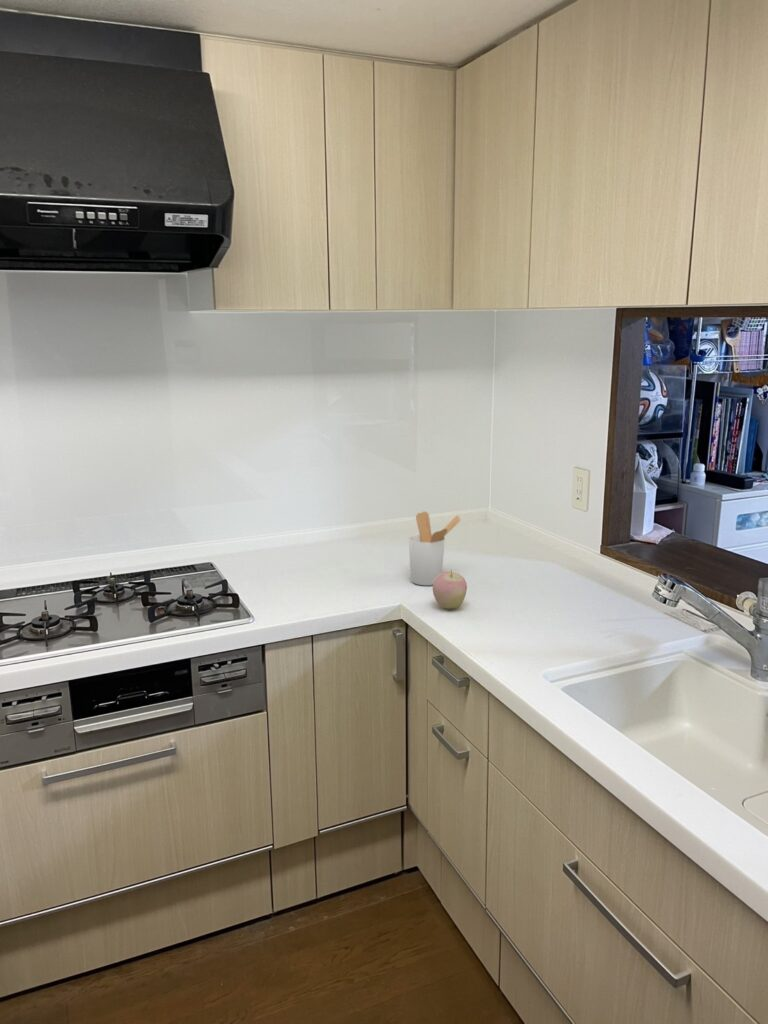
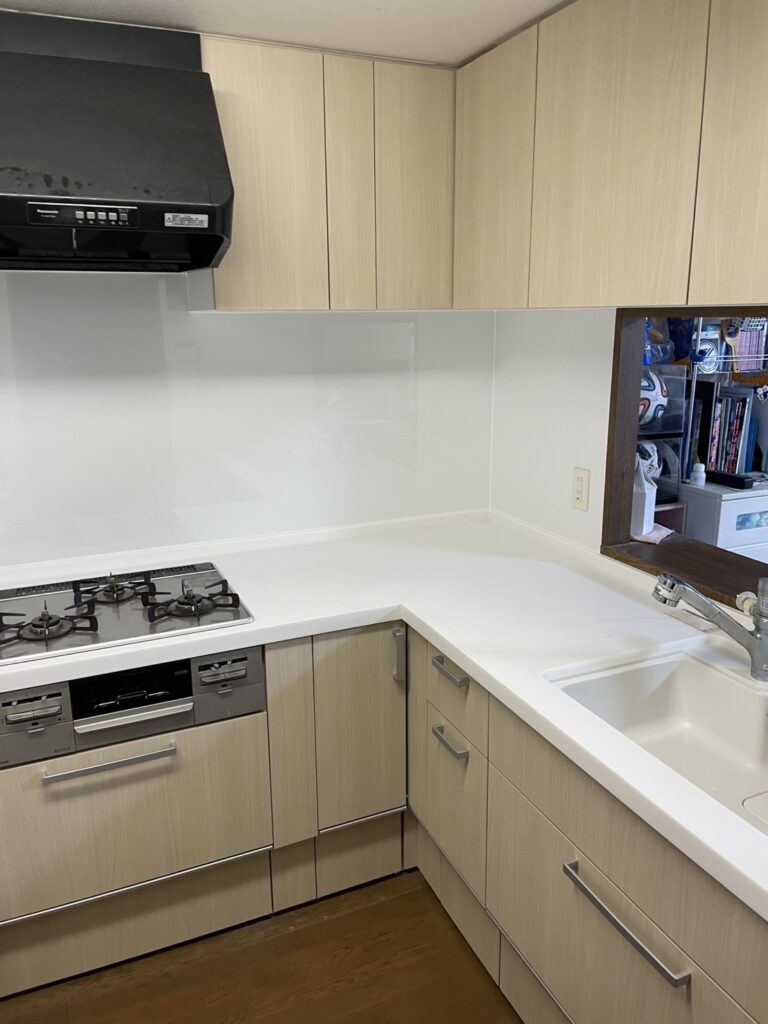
- utensil holder [408,511,462,586]
- apple [432,569,468,610]
